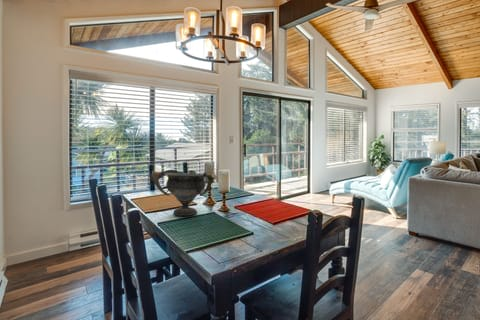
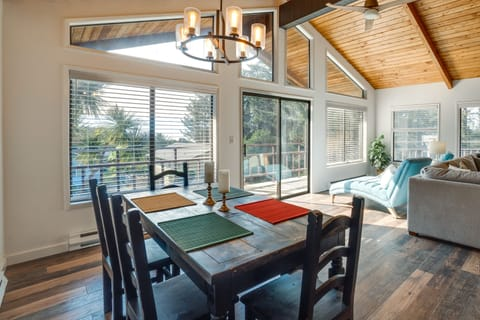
- decorative bowl [149,169,218,216]
